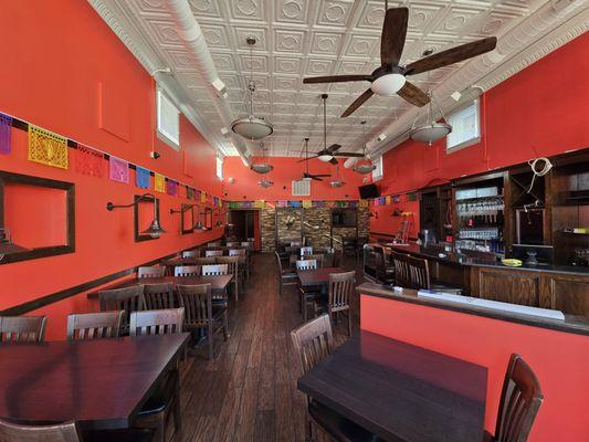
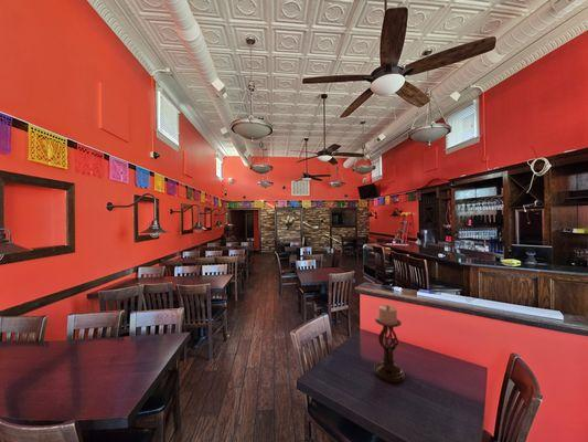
+ candle holder [373,304,406,385]
